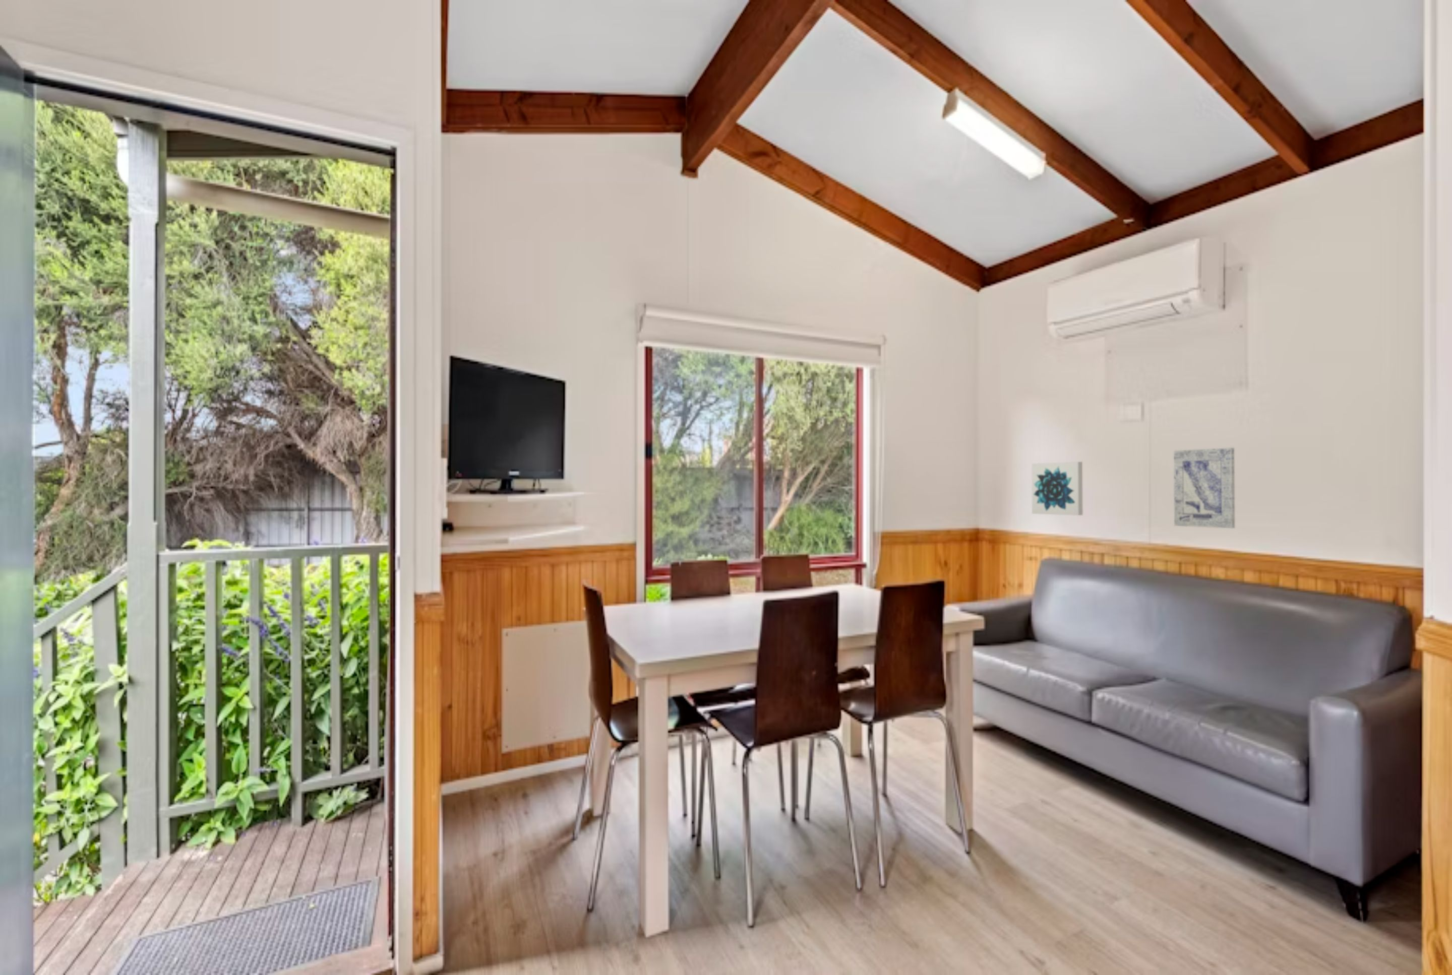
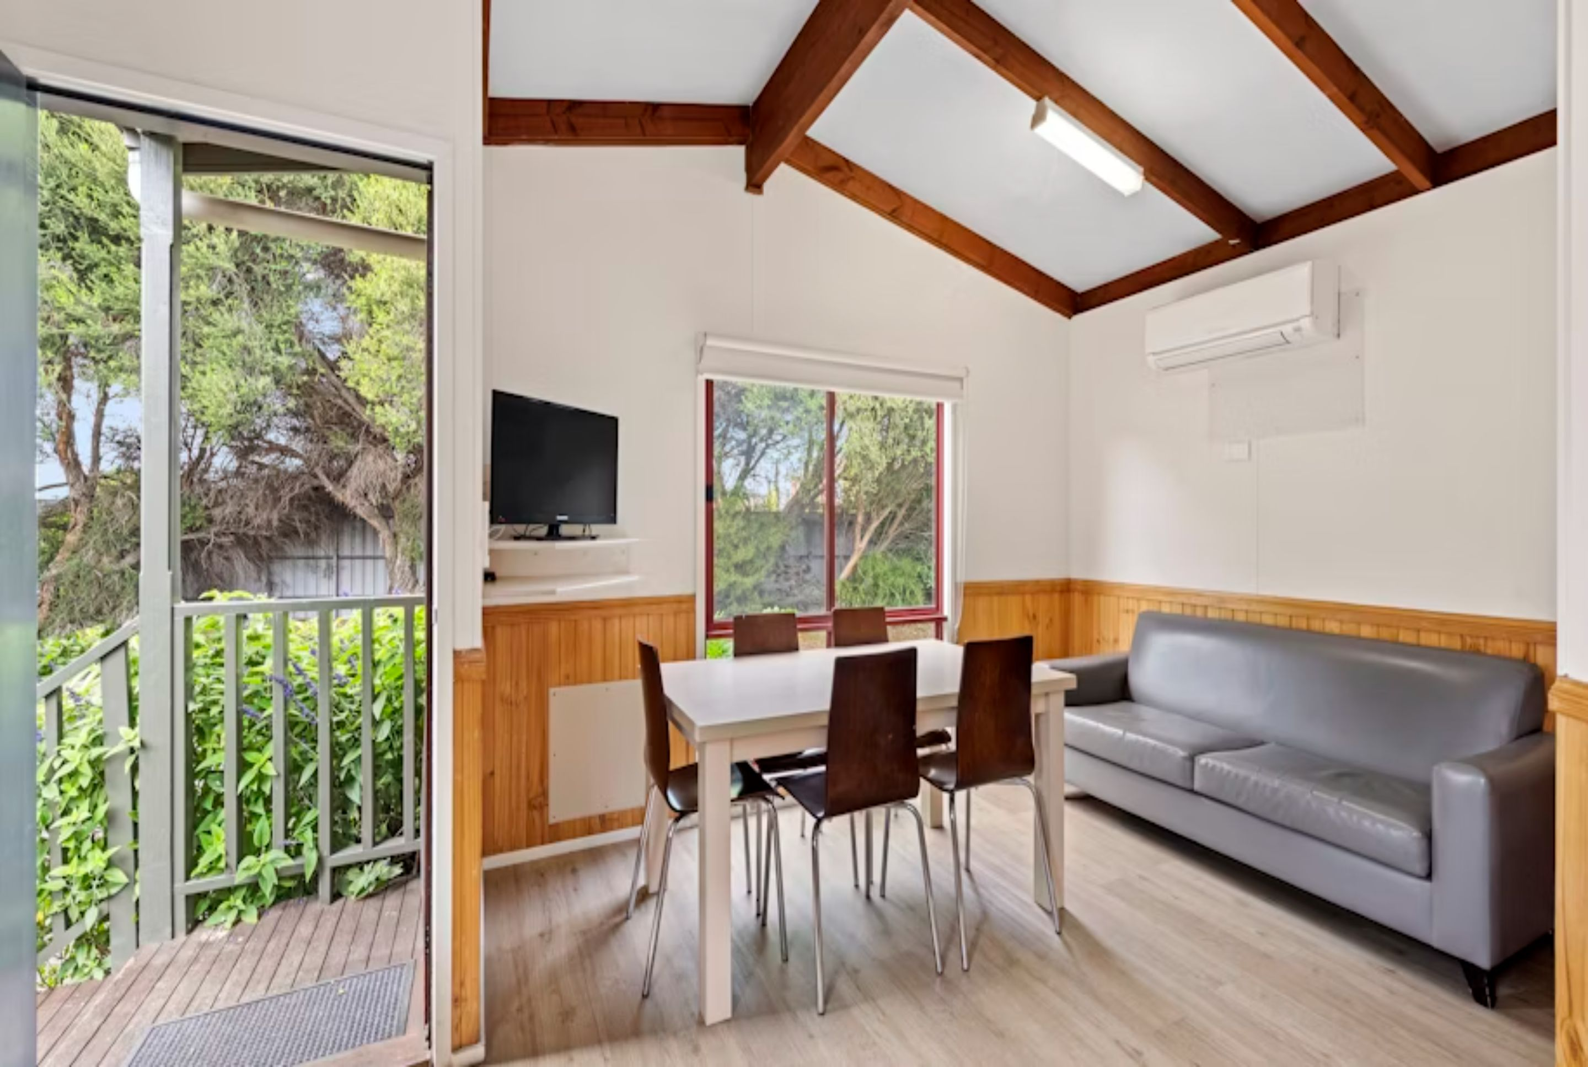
- wall art [1031,461,1083,516]
- wall art [1173,447,1235,529]
